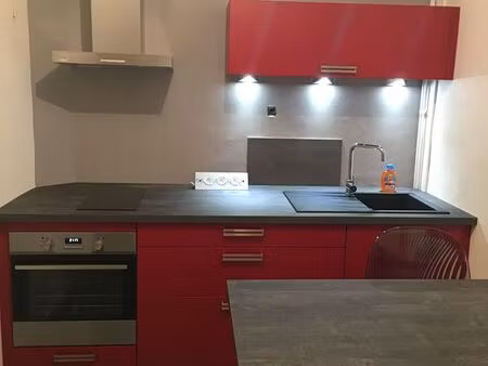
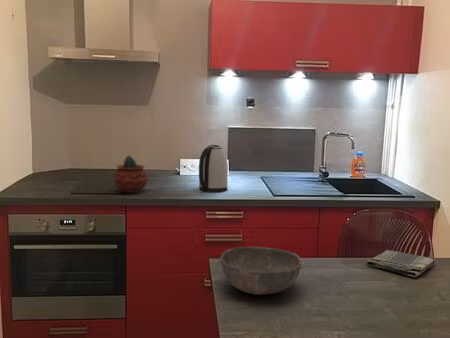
+ kettle [198,144,229,193]
+ dish towel [365,249,436,278]
+ bowl [219,246,302,296]
+ flowerpot [113,155,148,194]
